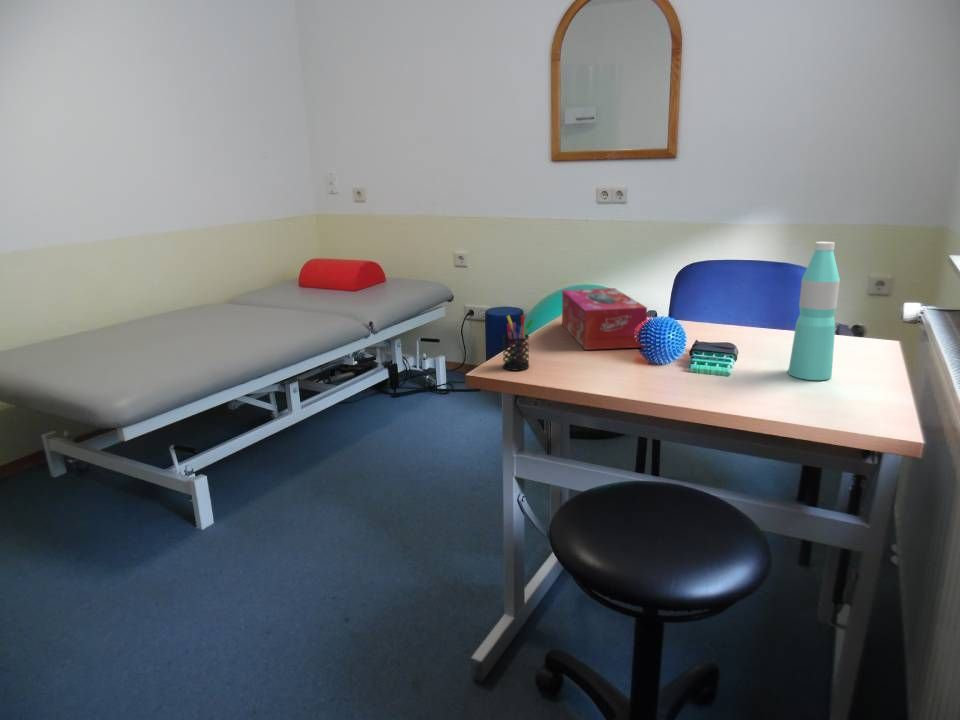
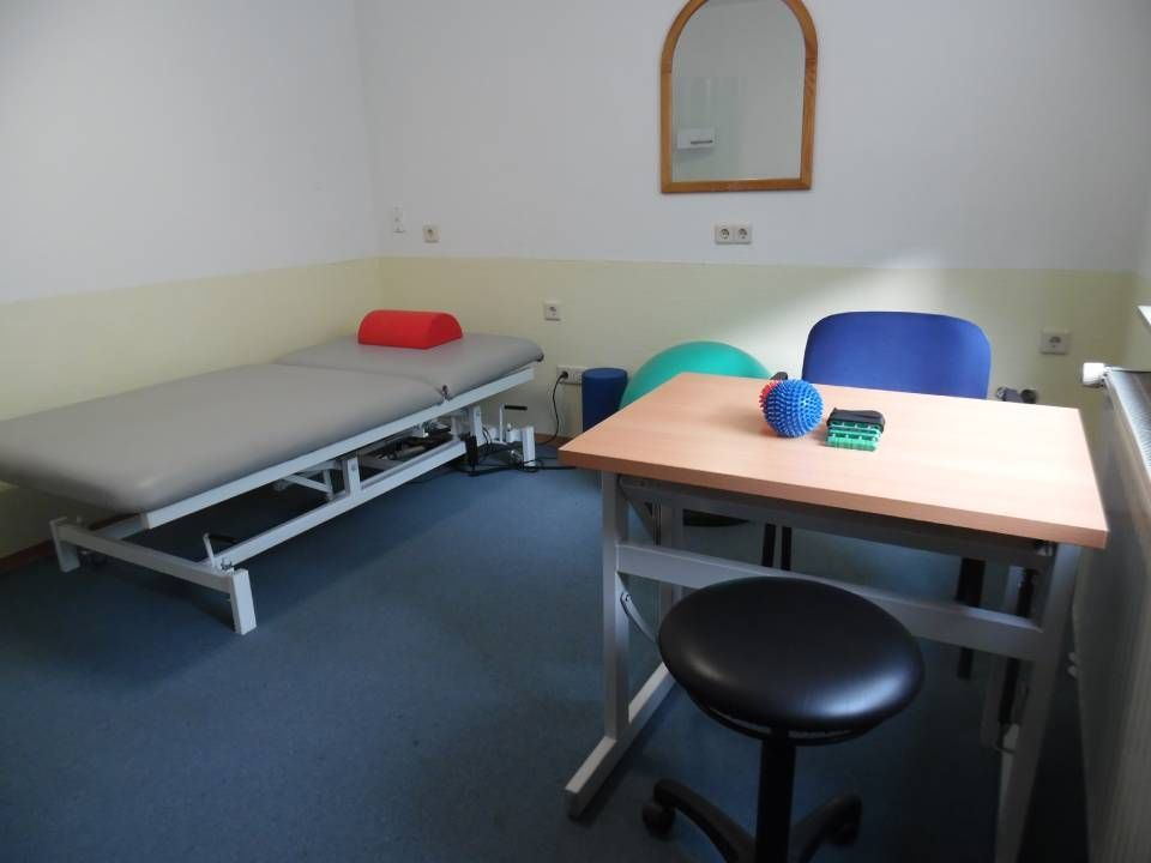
- water bottle [787,241,841,381]
- pen holder [501,314,534,372]
- tissue box [561,287,648,351]
